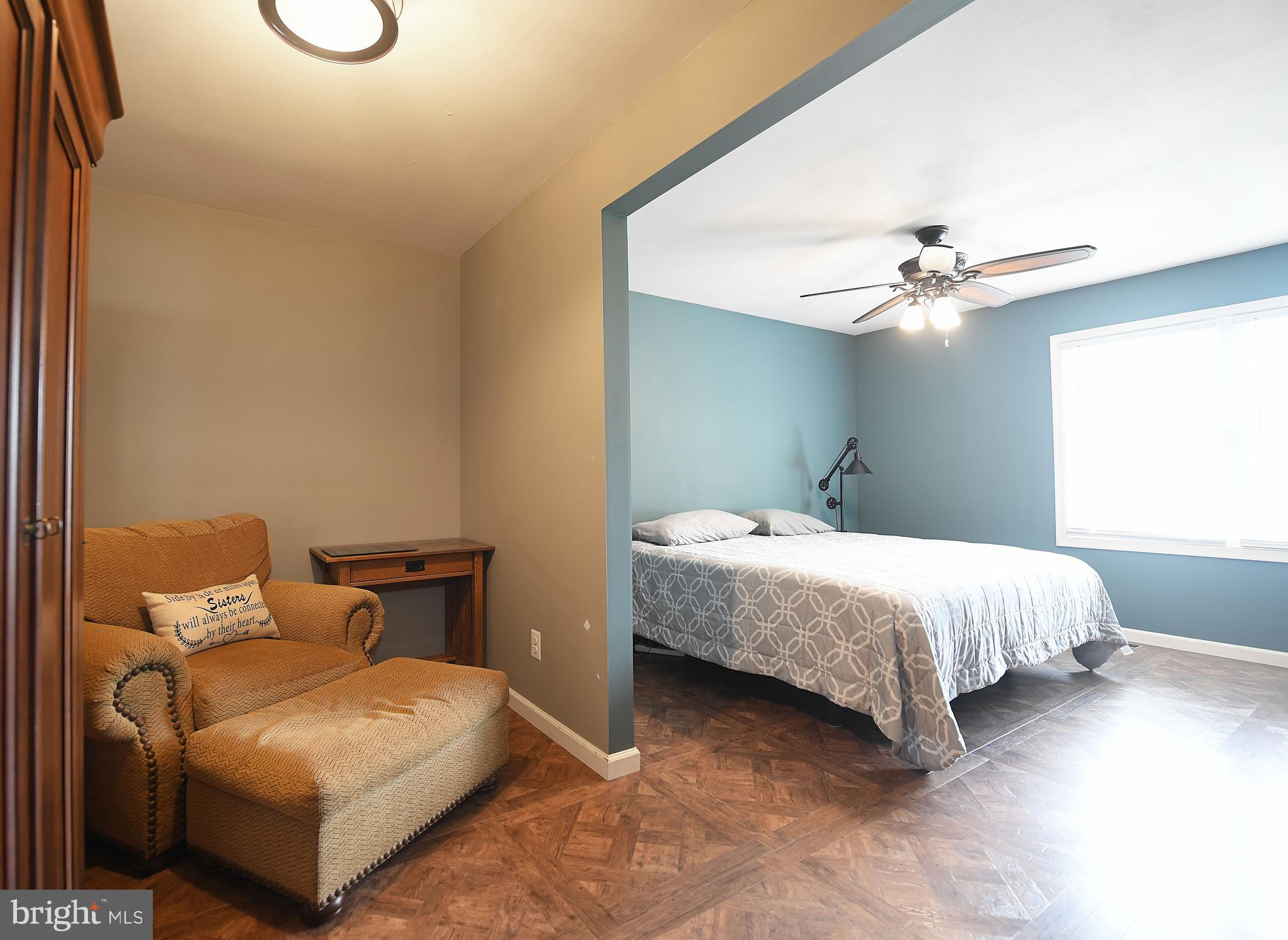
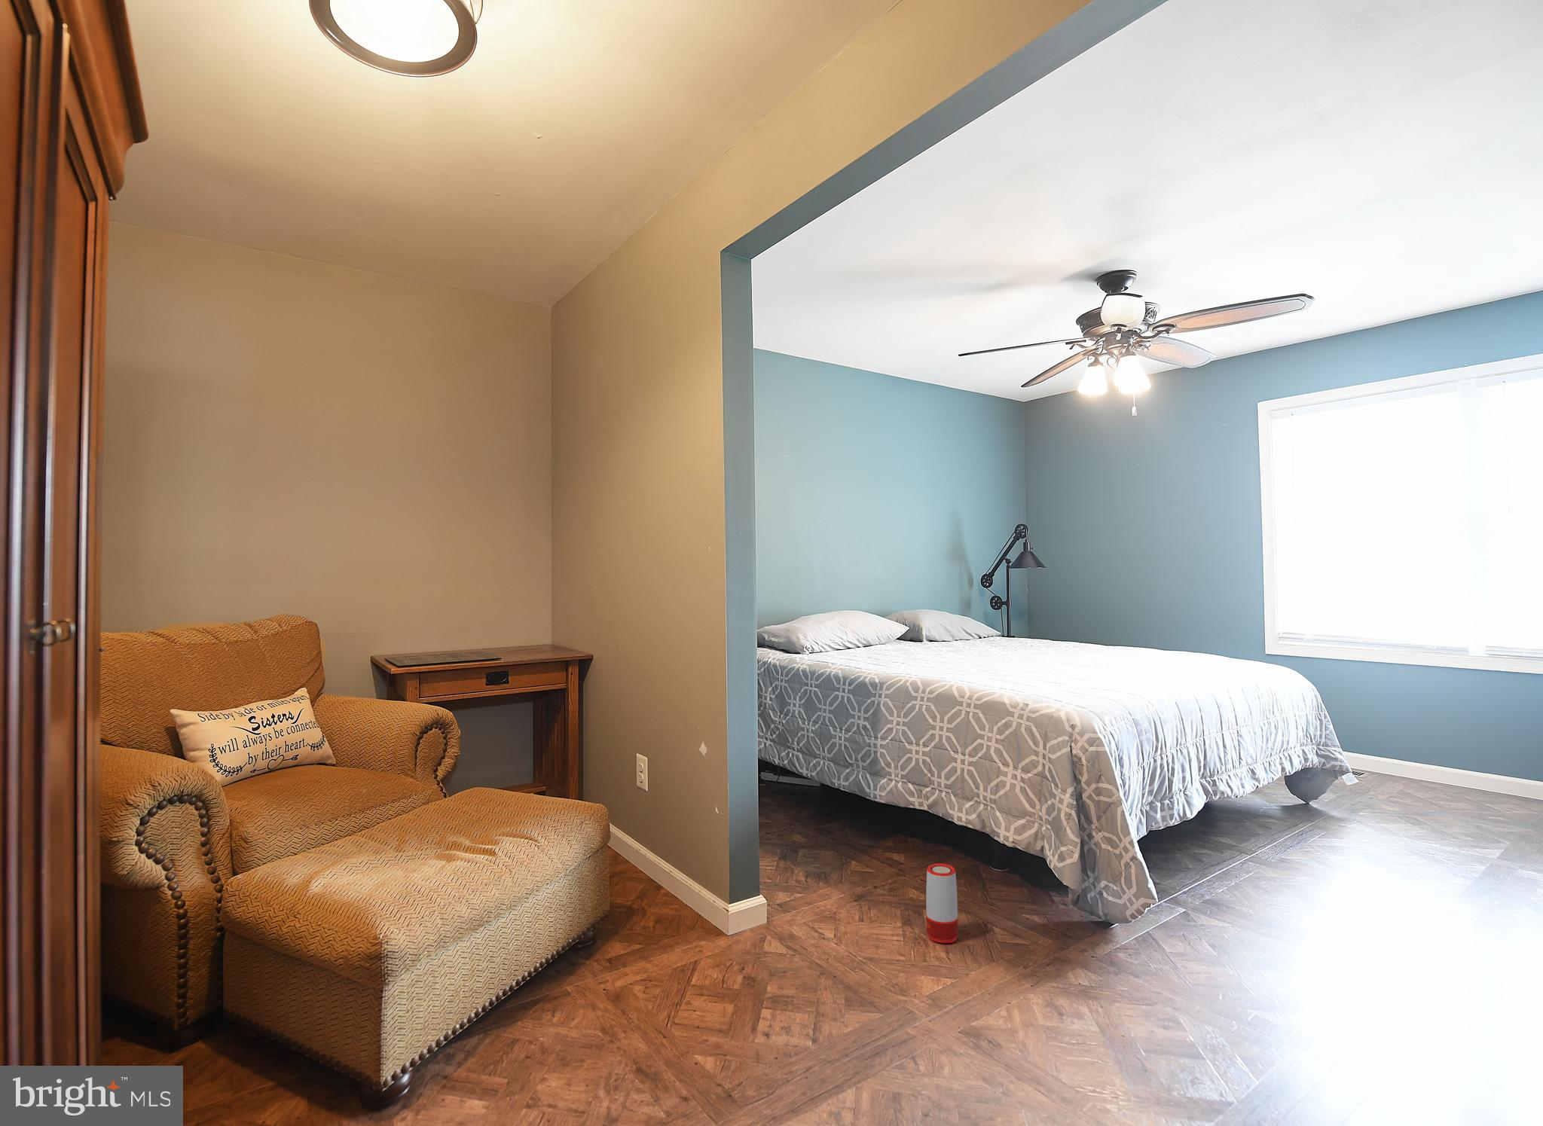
+ speaker [925,864,958,944]
